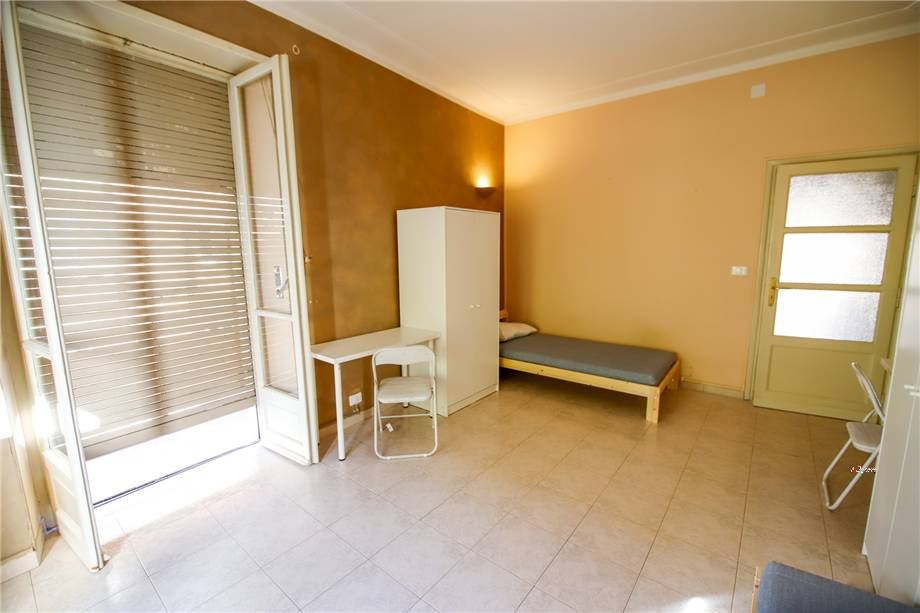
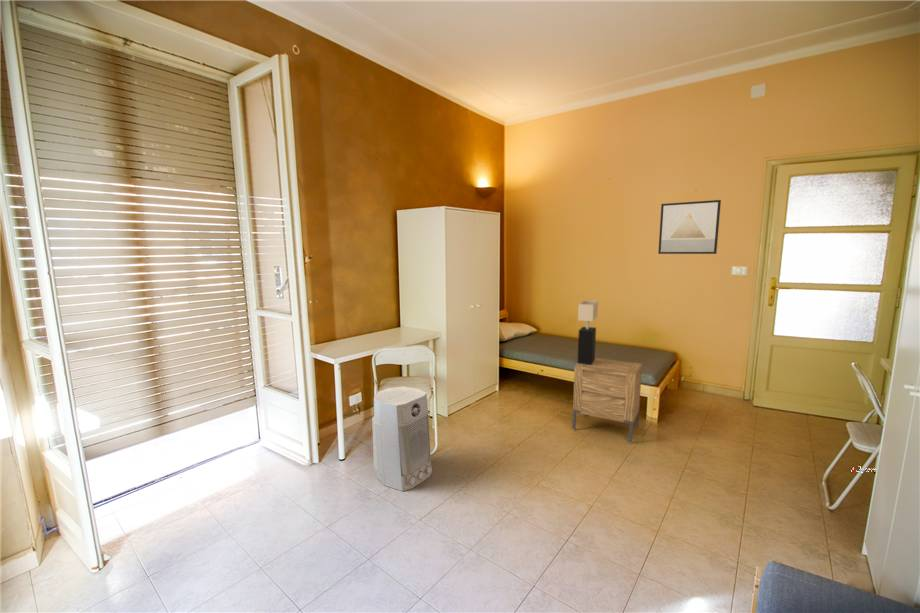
+ air purifier [371,386,433,492]
+ table lamp [576,299,599,365]
+ wall art [657,199,722,255]
+ nightstand [571,357,643,444]
